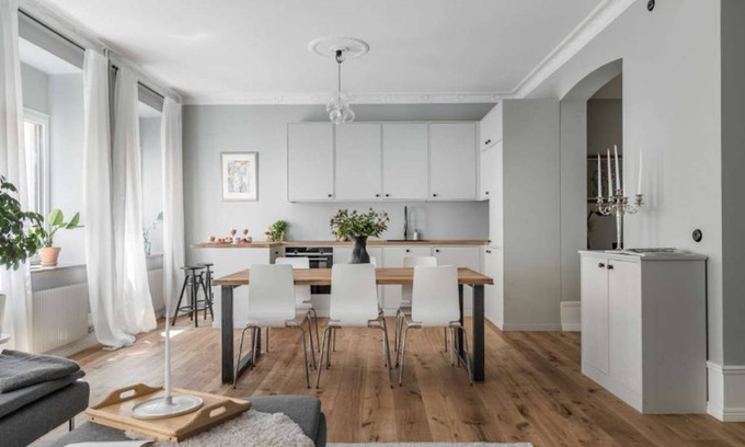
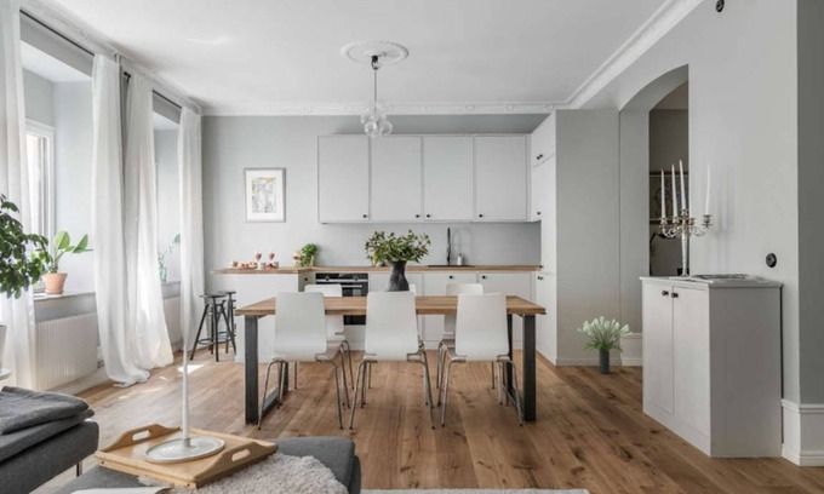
+ potted plant [576,316,634,375]
